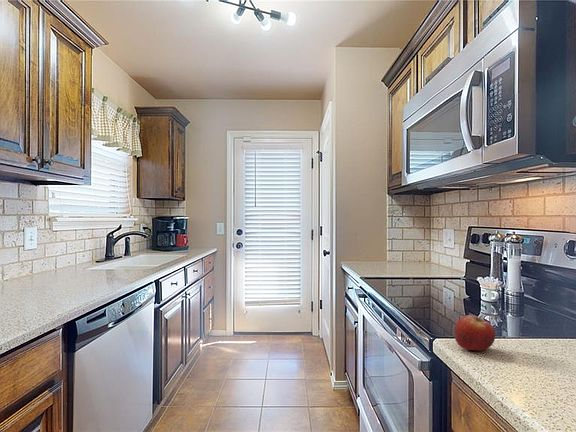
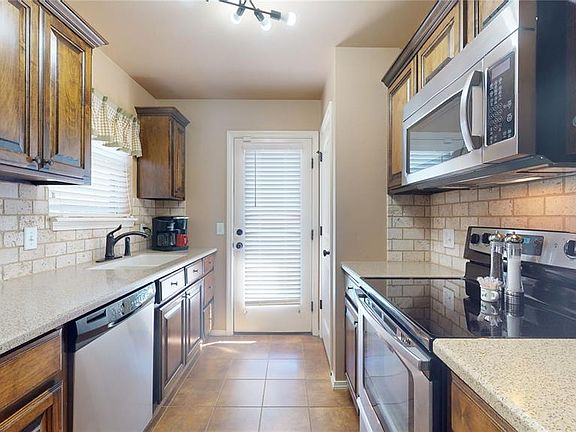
- fruit [453,314,496,352]
